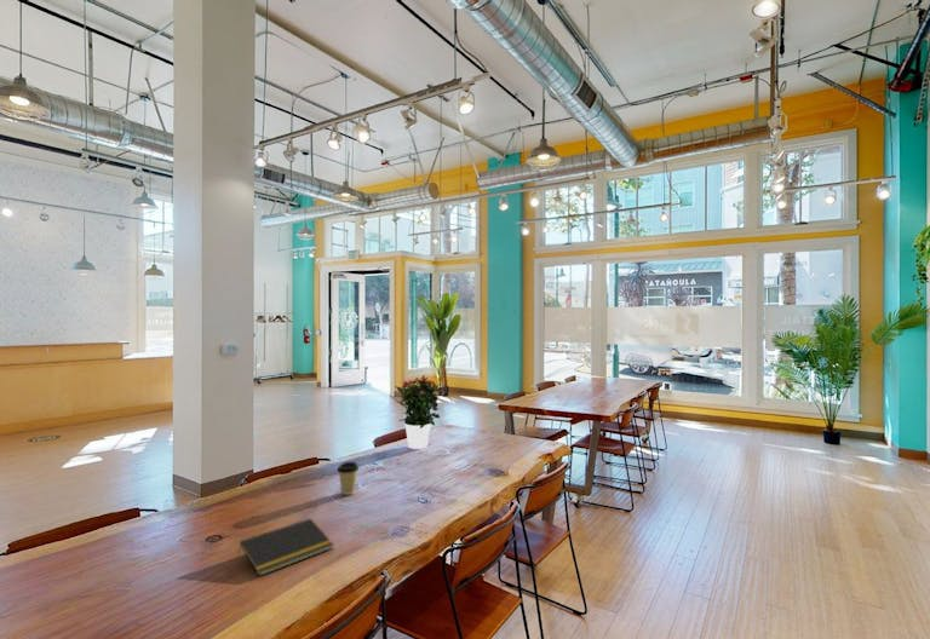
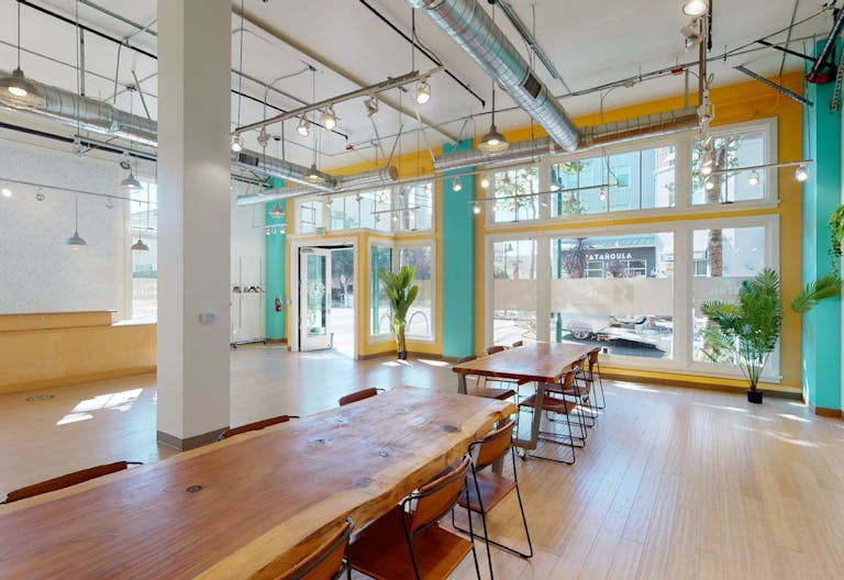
- potted flower [395,374,442,450]
- coffee cup [335,461,360,496]
- notepad [237,517,334,577]
